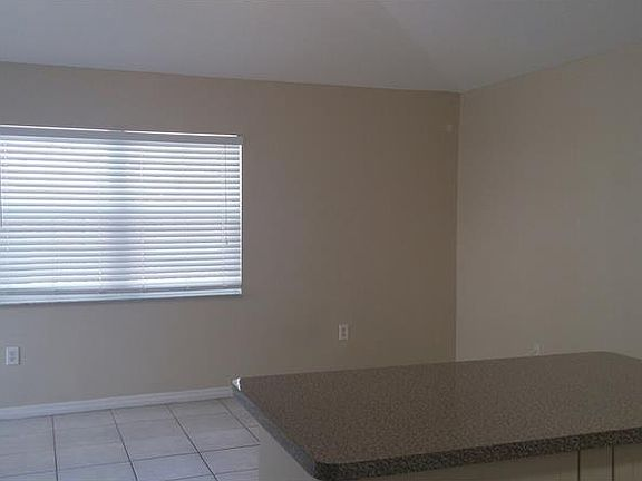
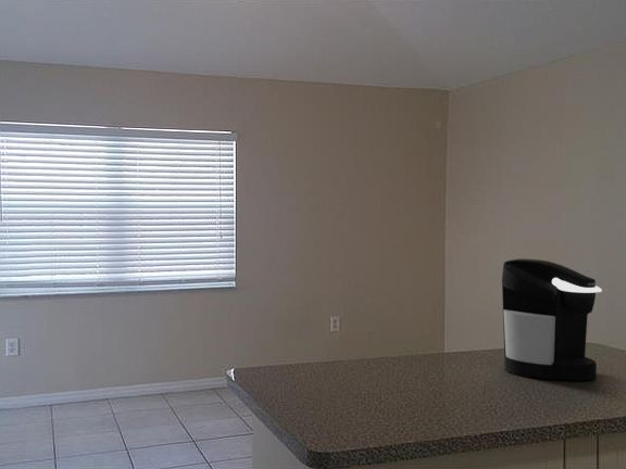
+ coffee maker [501,257,603,382]
